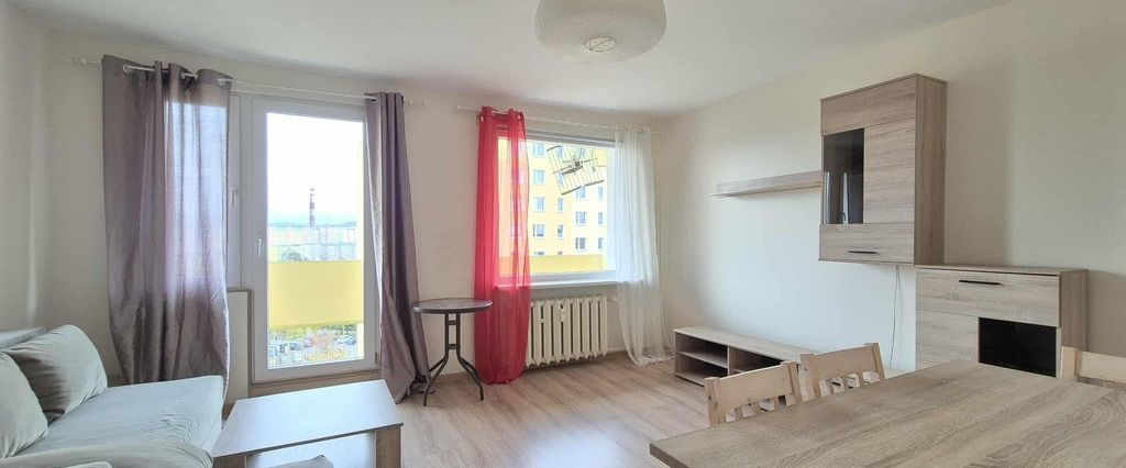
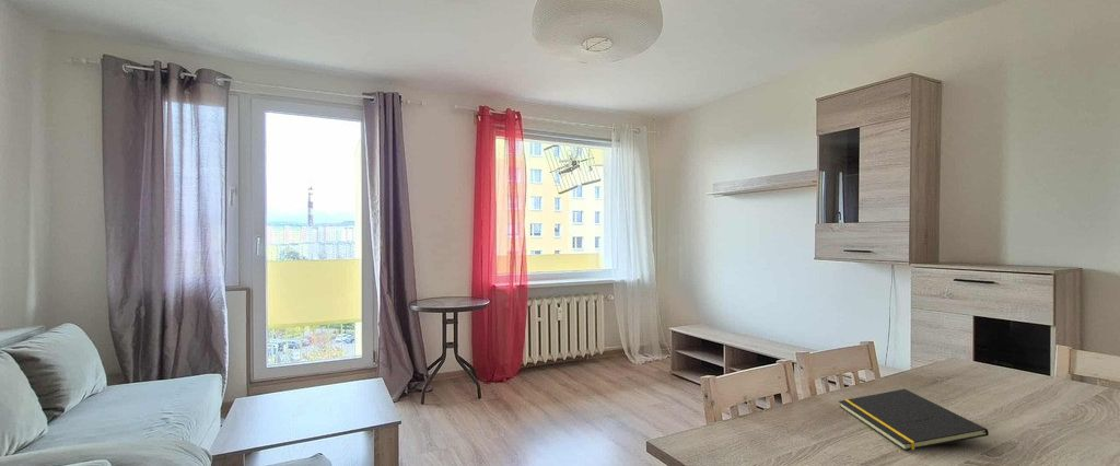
+ notepad [838,388,990,452]
